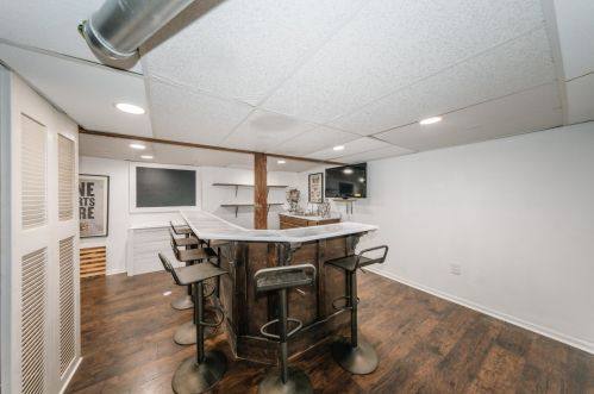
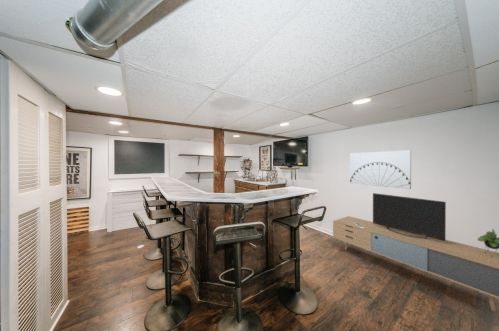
+ media console [332,192,499,312]
+ wall art [349,149,412,190]
